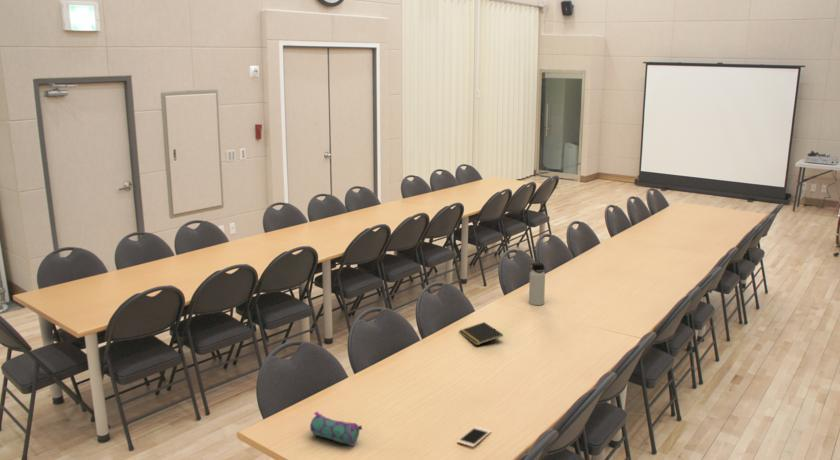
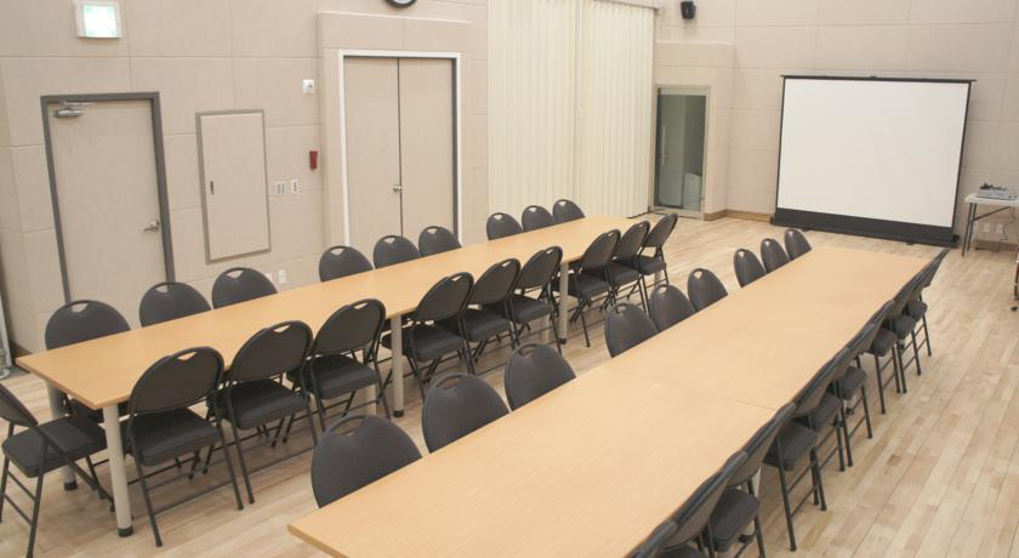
- pencil case [309,410,363,447]
- notepad [458,321,504,346]
- water bottle [528,262,546,306]
- cell phone [456,426,492,448]
